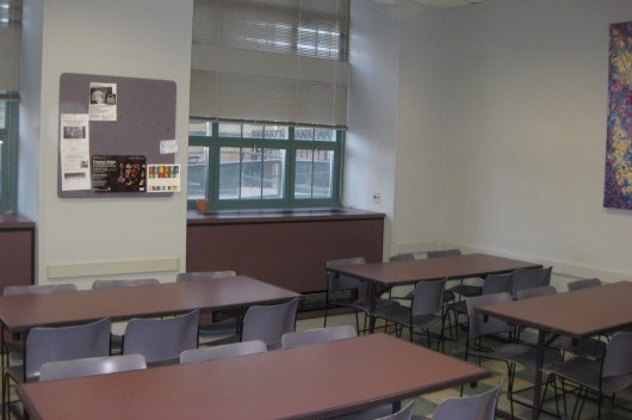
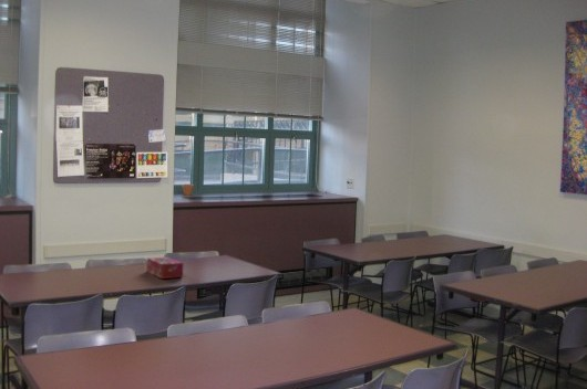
+ tissue box [146,256,184,280]
